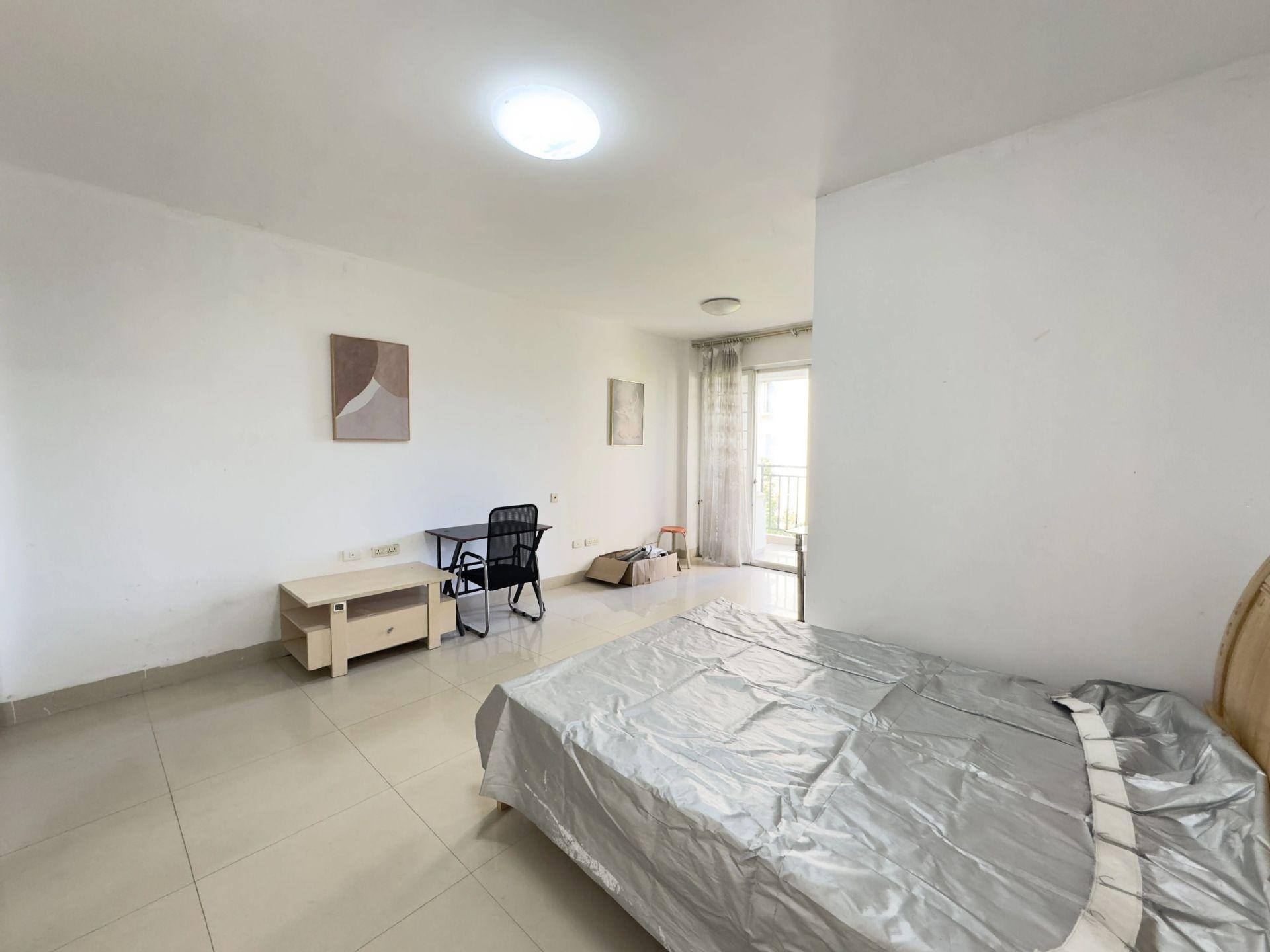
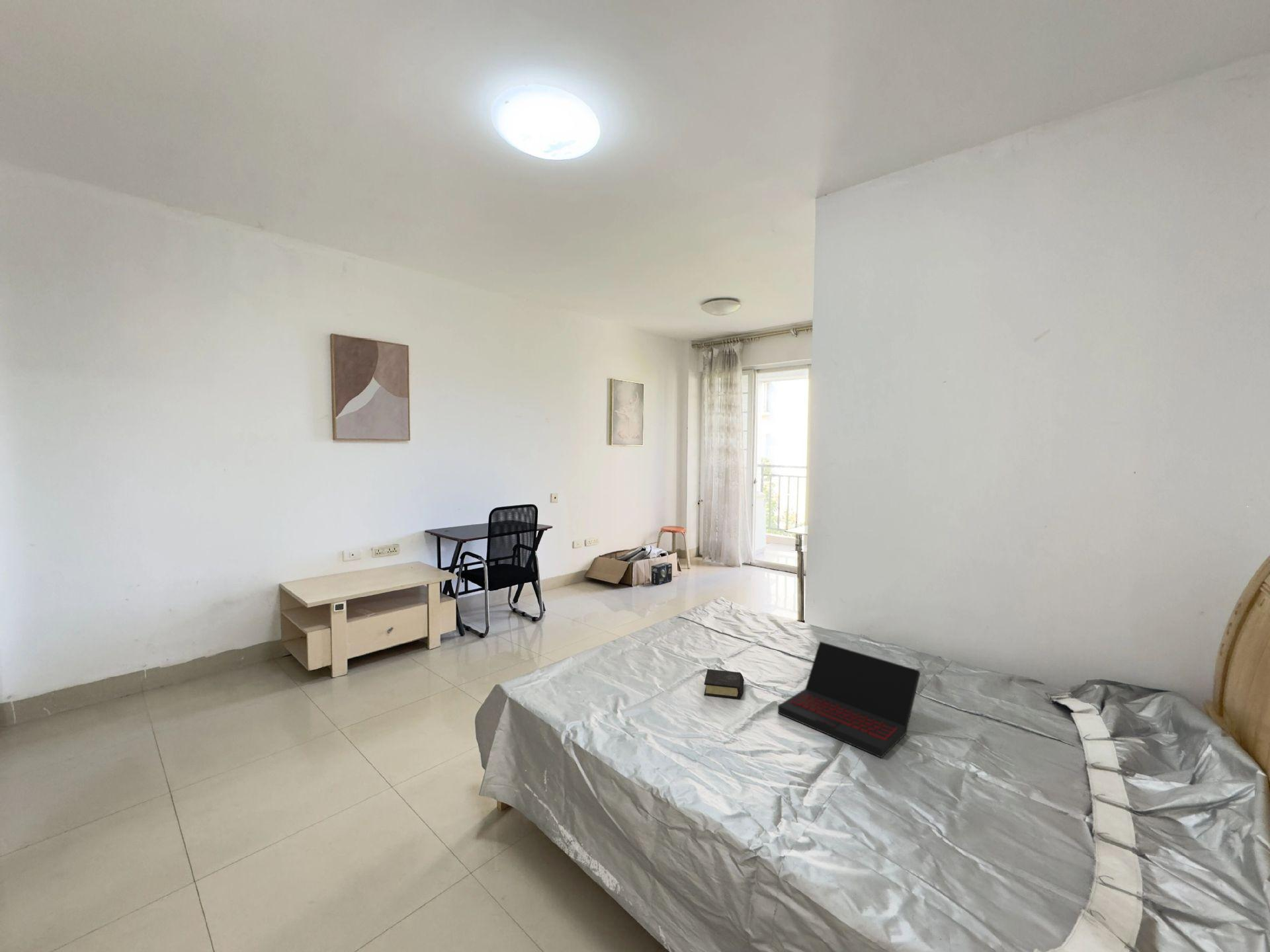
+ box [651,562,673,586]
+ book [704,668,745,700]
+ laptop [777,641,921,759]
